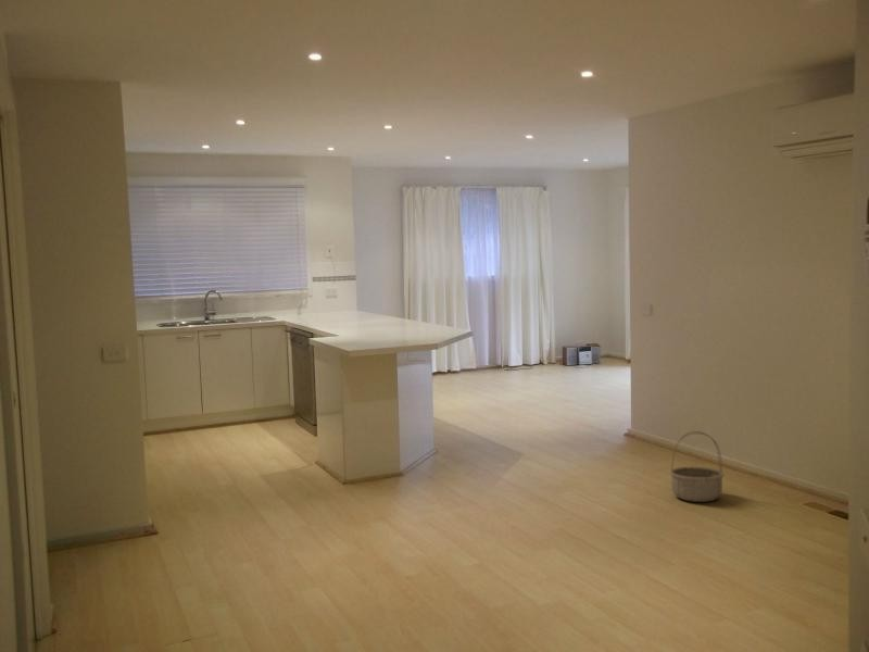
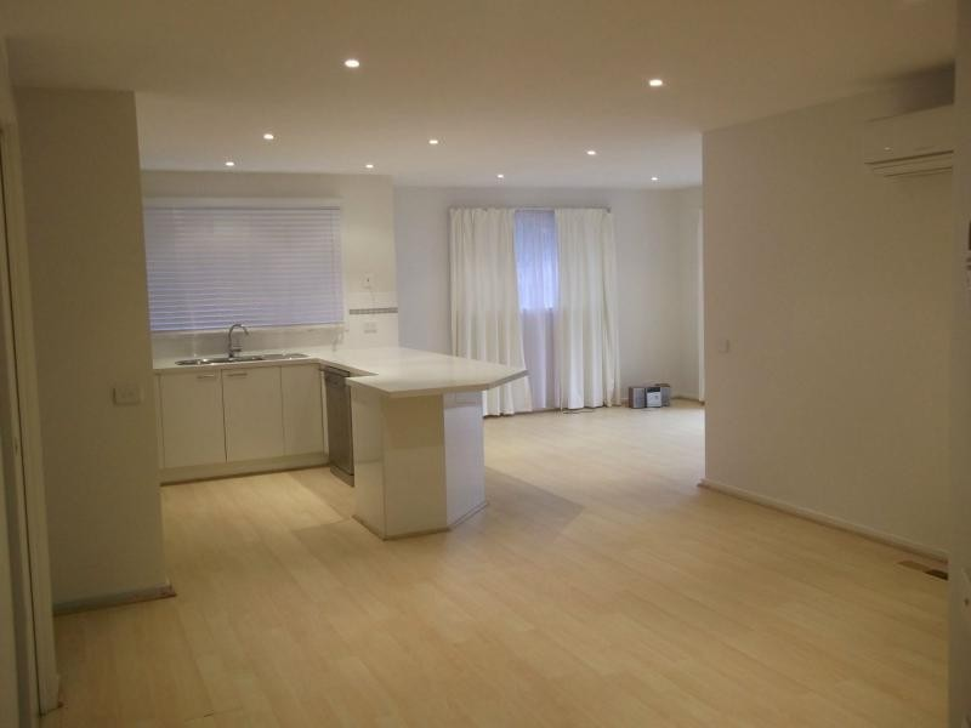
- basket [669,430,725,503]
